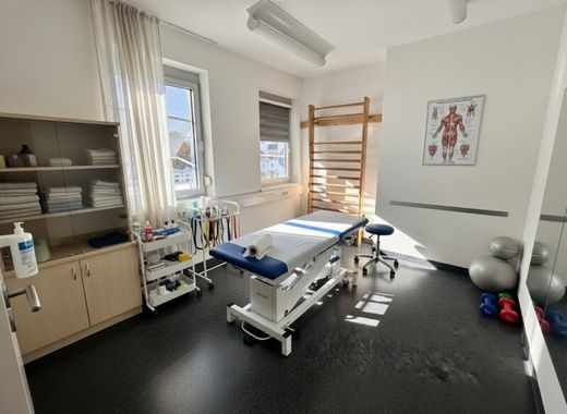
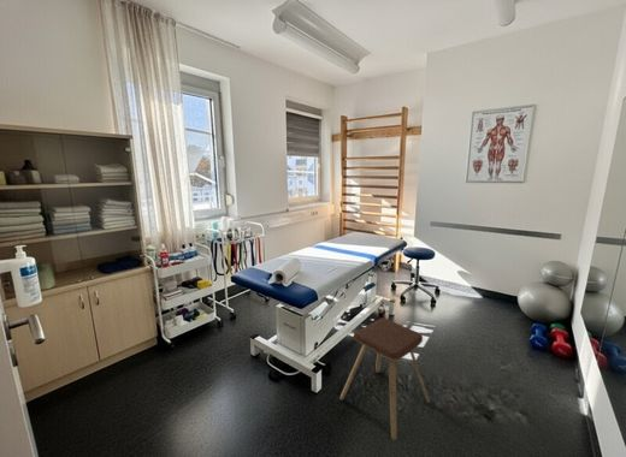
+ music stool [338,316,431,441]
